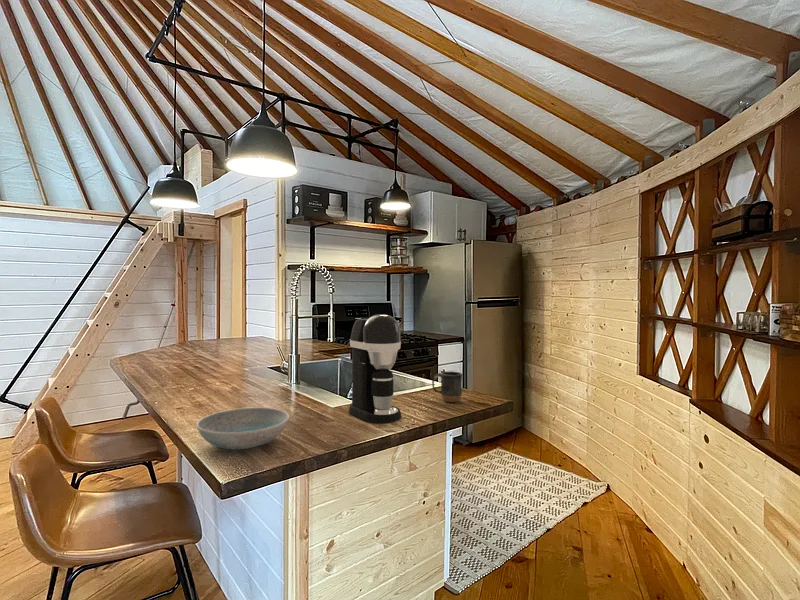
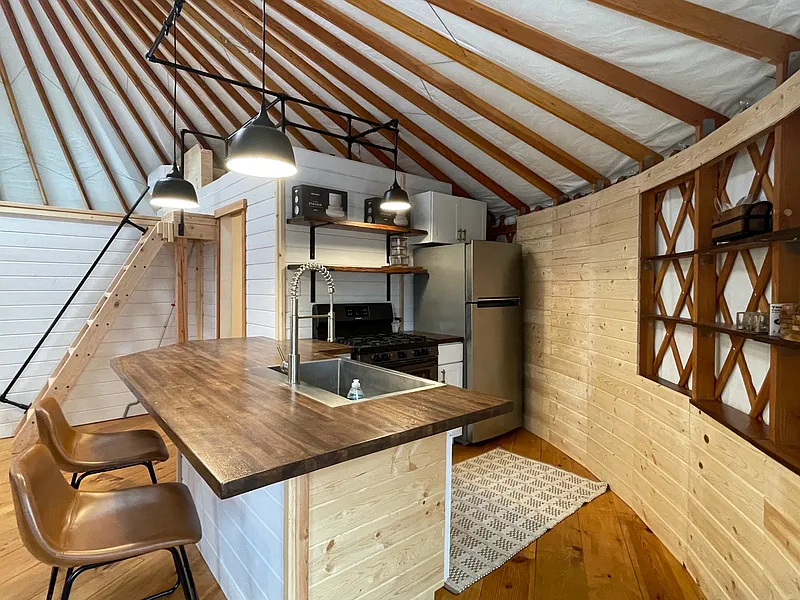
- dish [195,406,290,450]
- coffee maker [348,314,402,424]
- mug [431,370,464,403]
